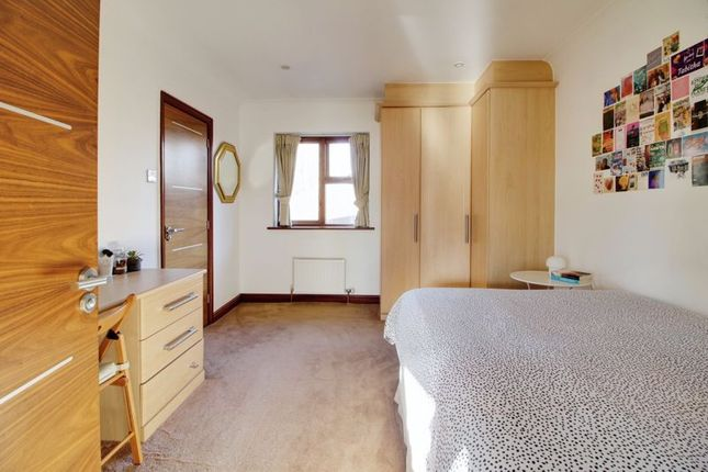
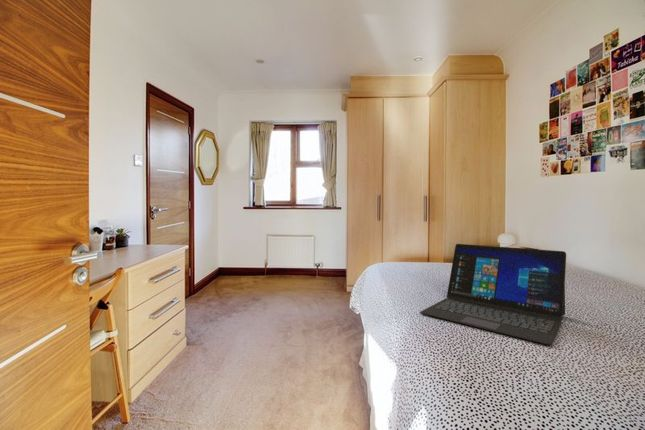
+ laptop [419,243,567,346]
